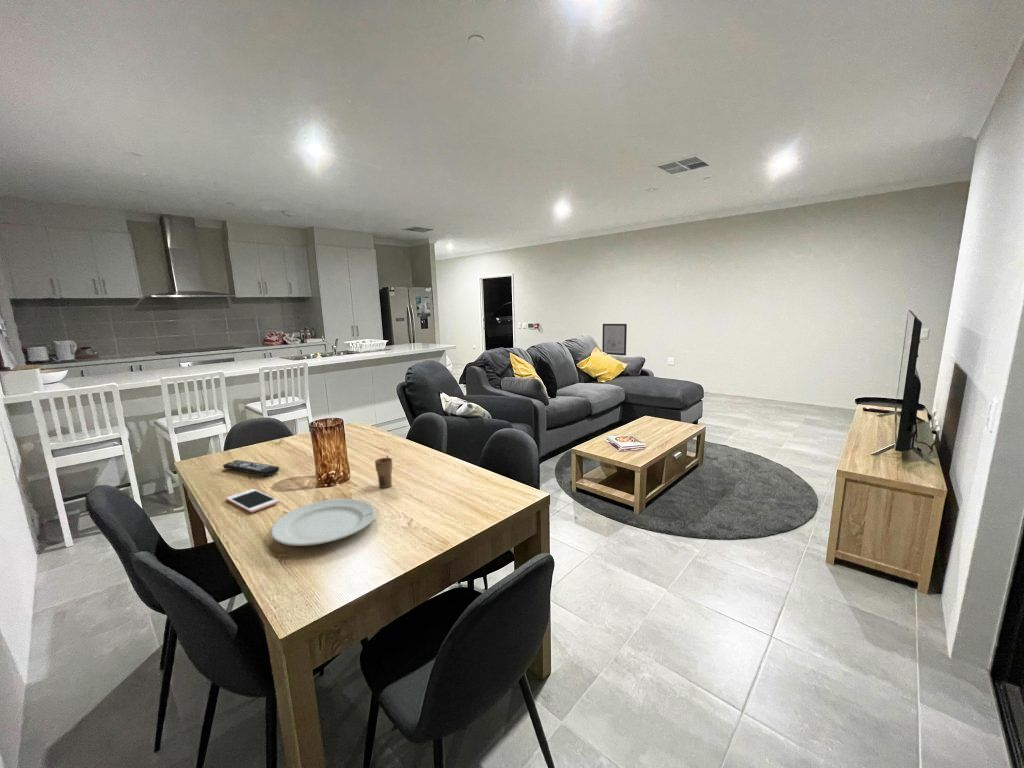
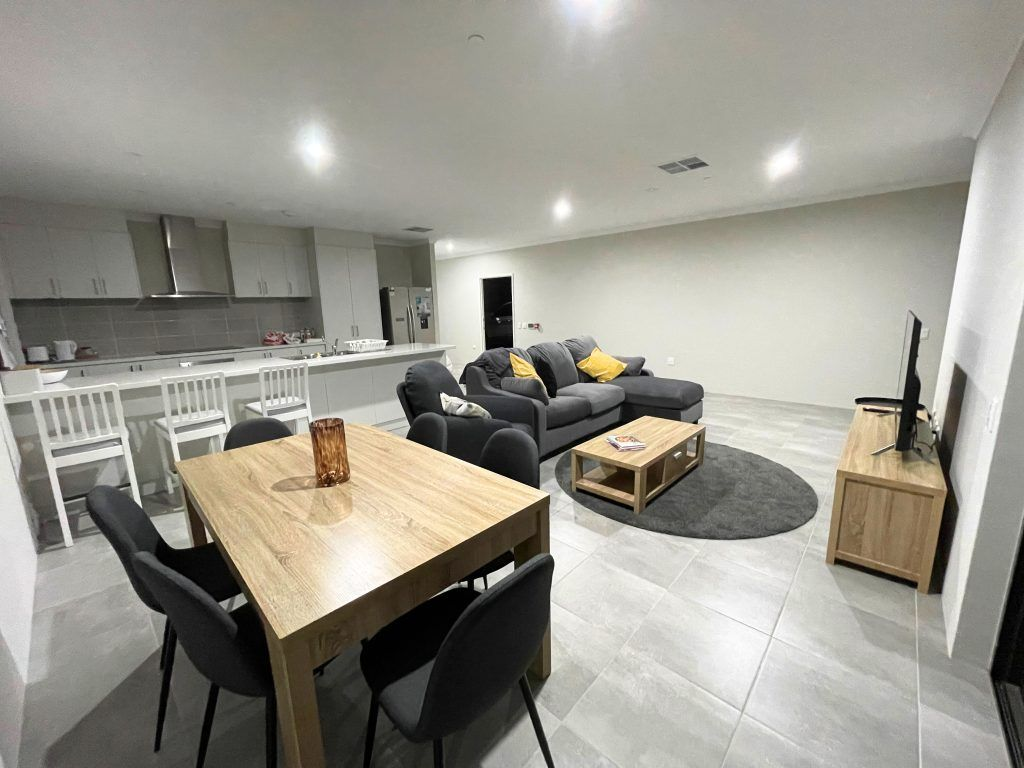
- wall art [601,323,628,356]
- cup [374,454,393,489]
- cell phone [225,488,280,514]
- chinaware [270,498,376,547]
- remote control [222,459,280,477]
